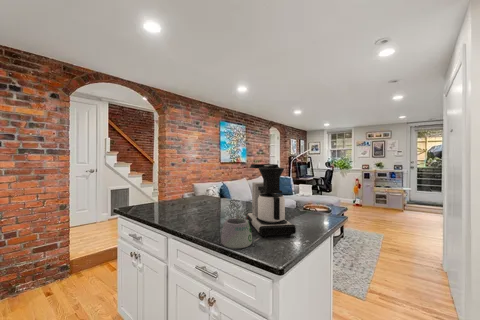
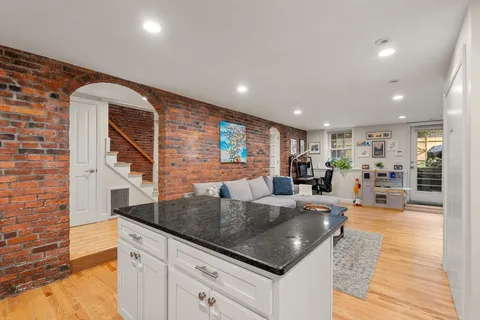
- mug [220,215,260,249]
- coffee maker [246,163,297,238]
